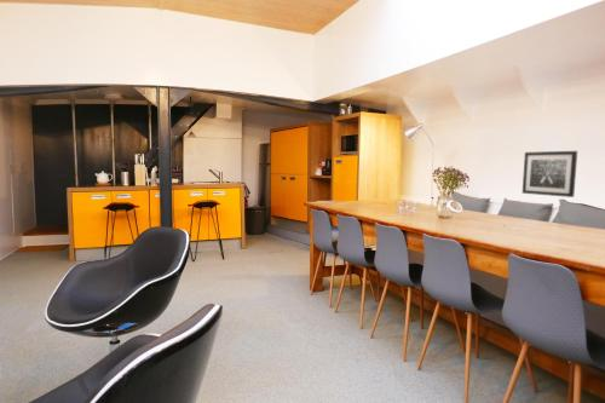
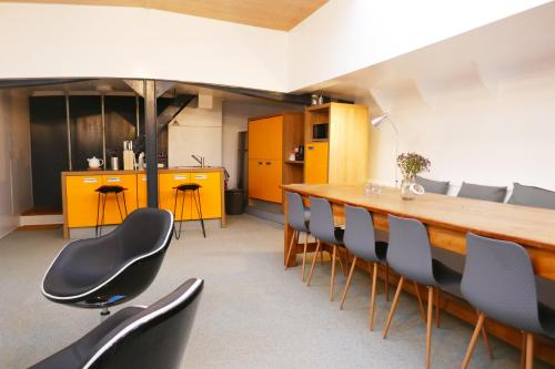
- wall art [522,150,578,198]
